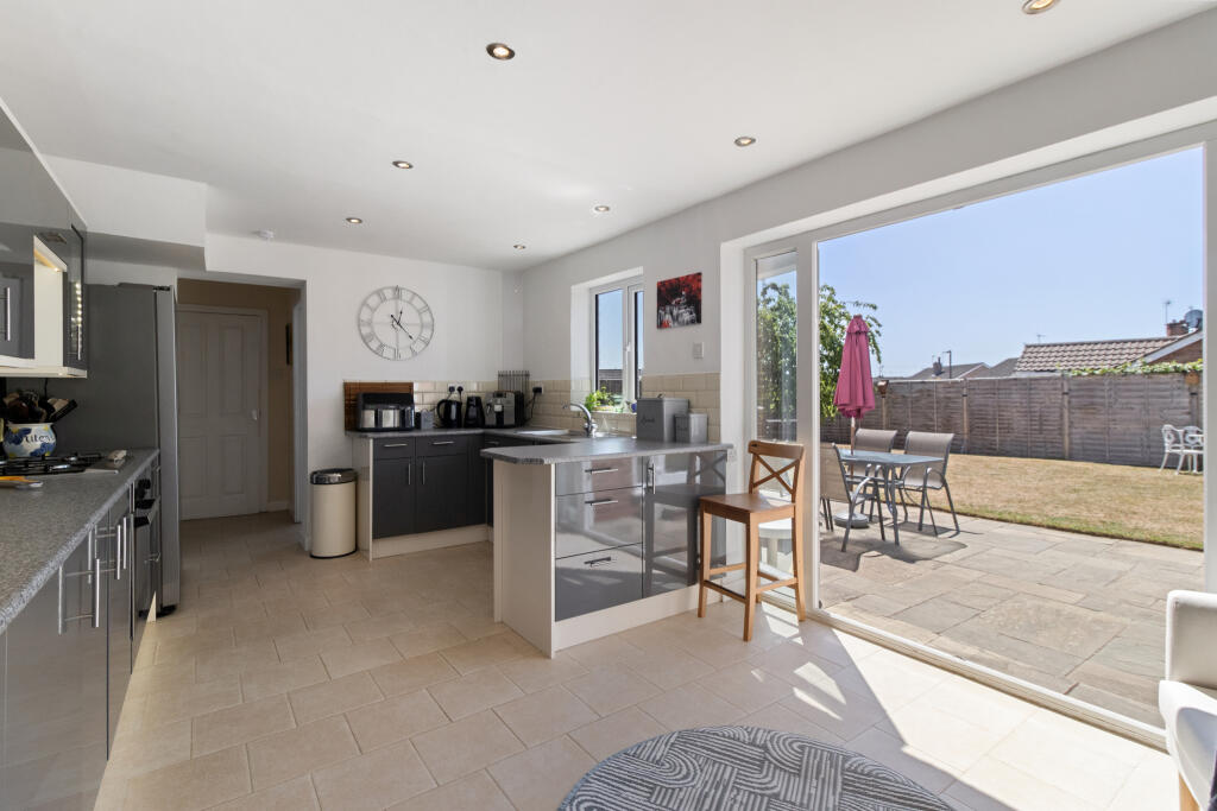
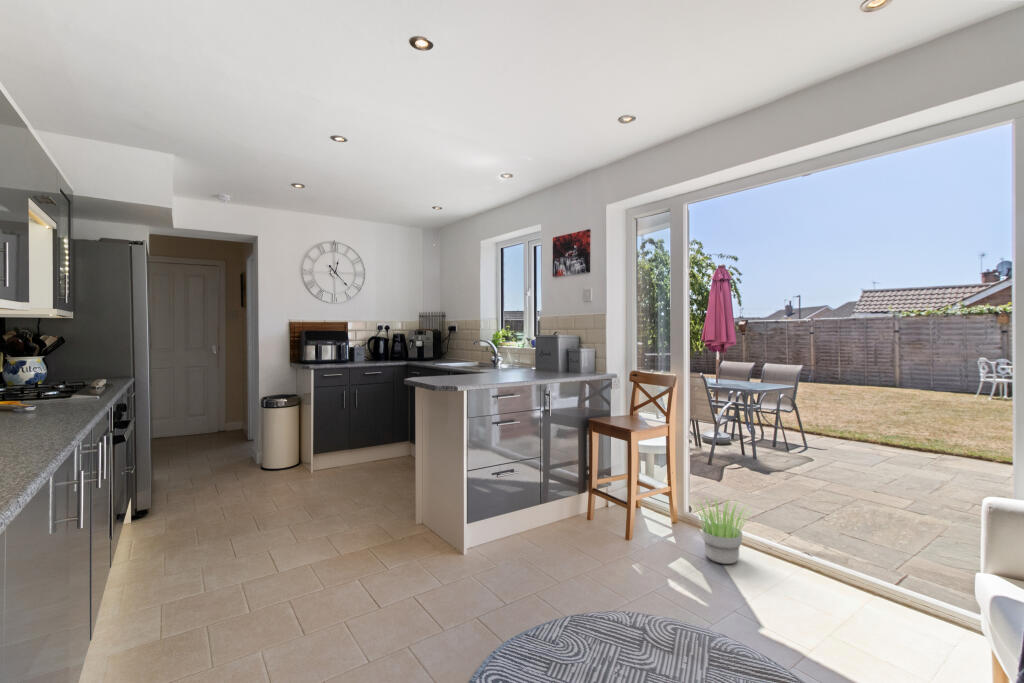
+ potted plant [689,494,751,565]
